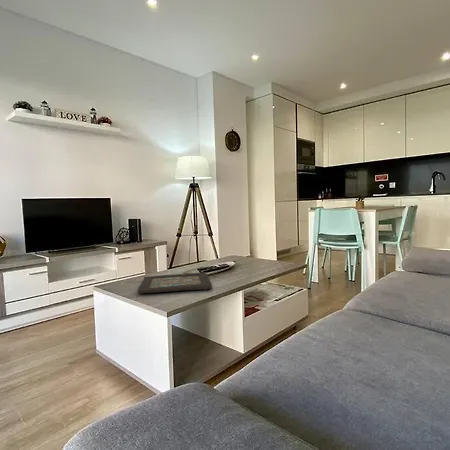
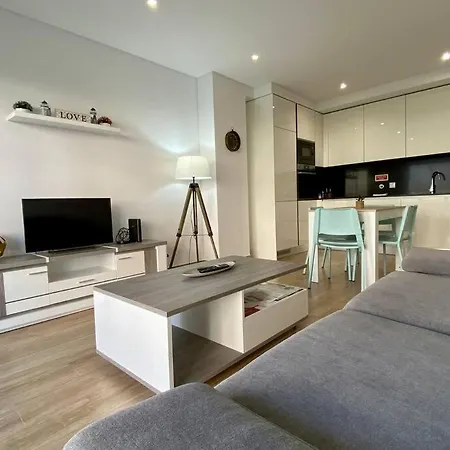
- decorative tray [137,271,213,295]
